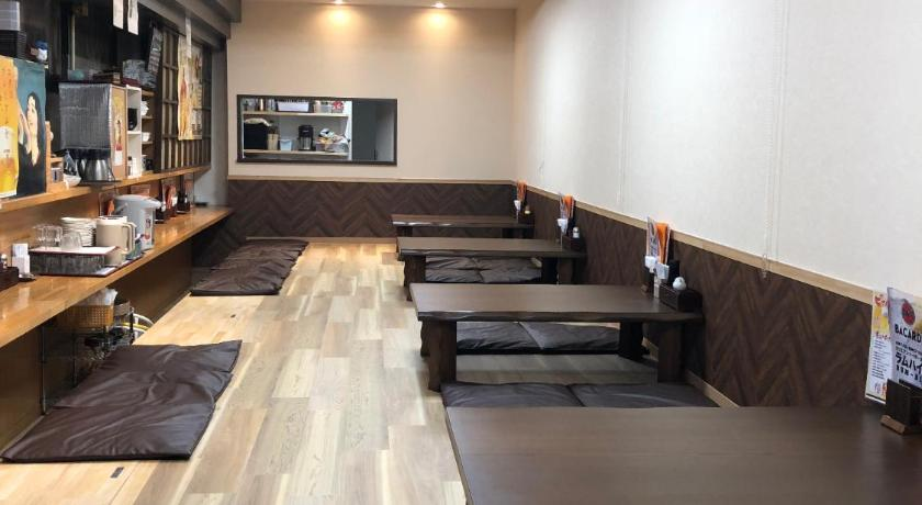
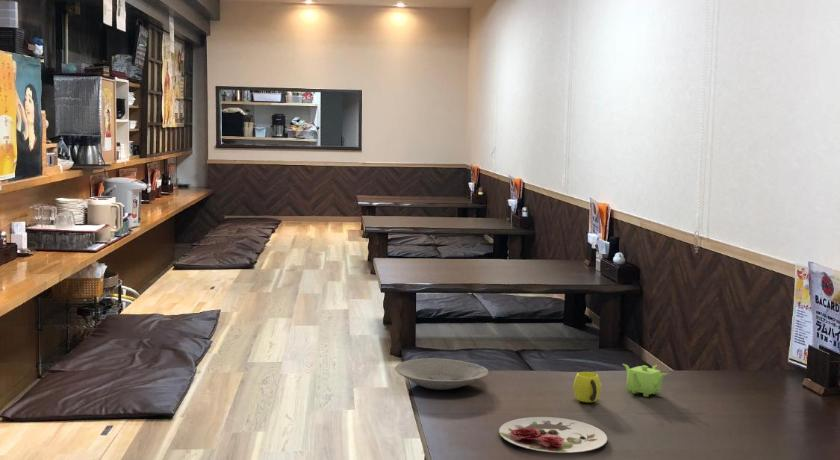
+ bowl [394,357,490,391]
+ plate [498,416,608,454]
+ teapot [622,363,668,398]
+ cup [573,371,603,403]
